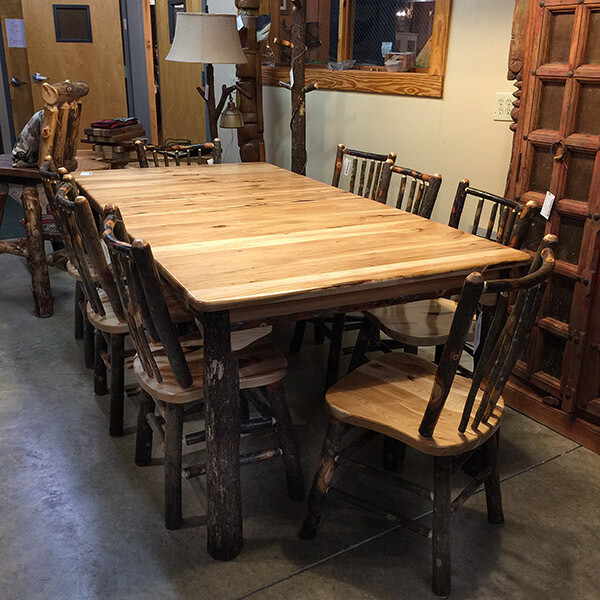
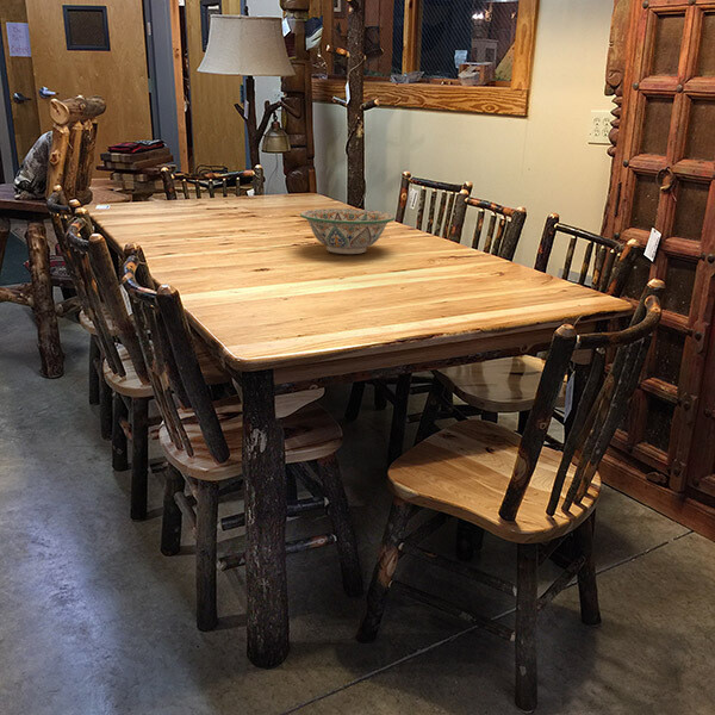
+ decorative bowl [299,207,396,255]
